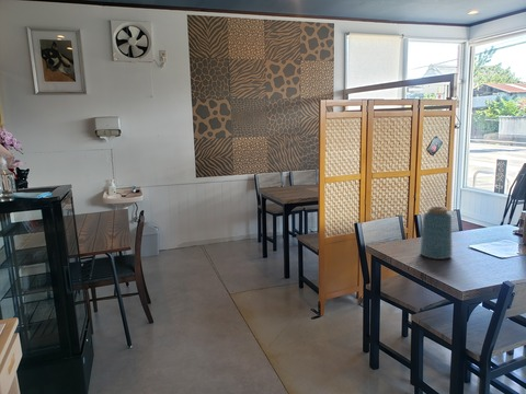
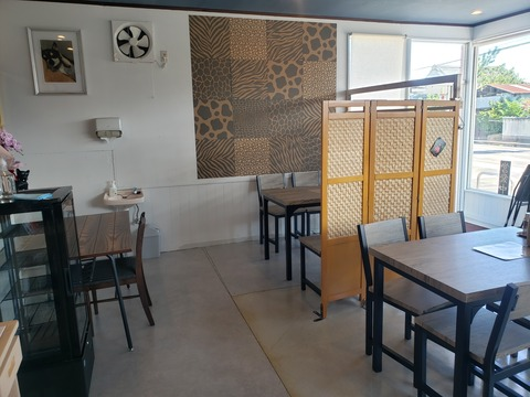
- vase [419,206,454,260]
